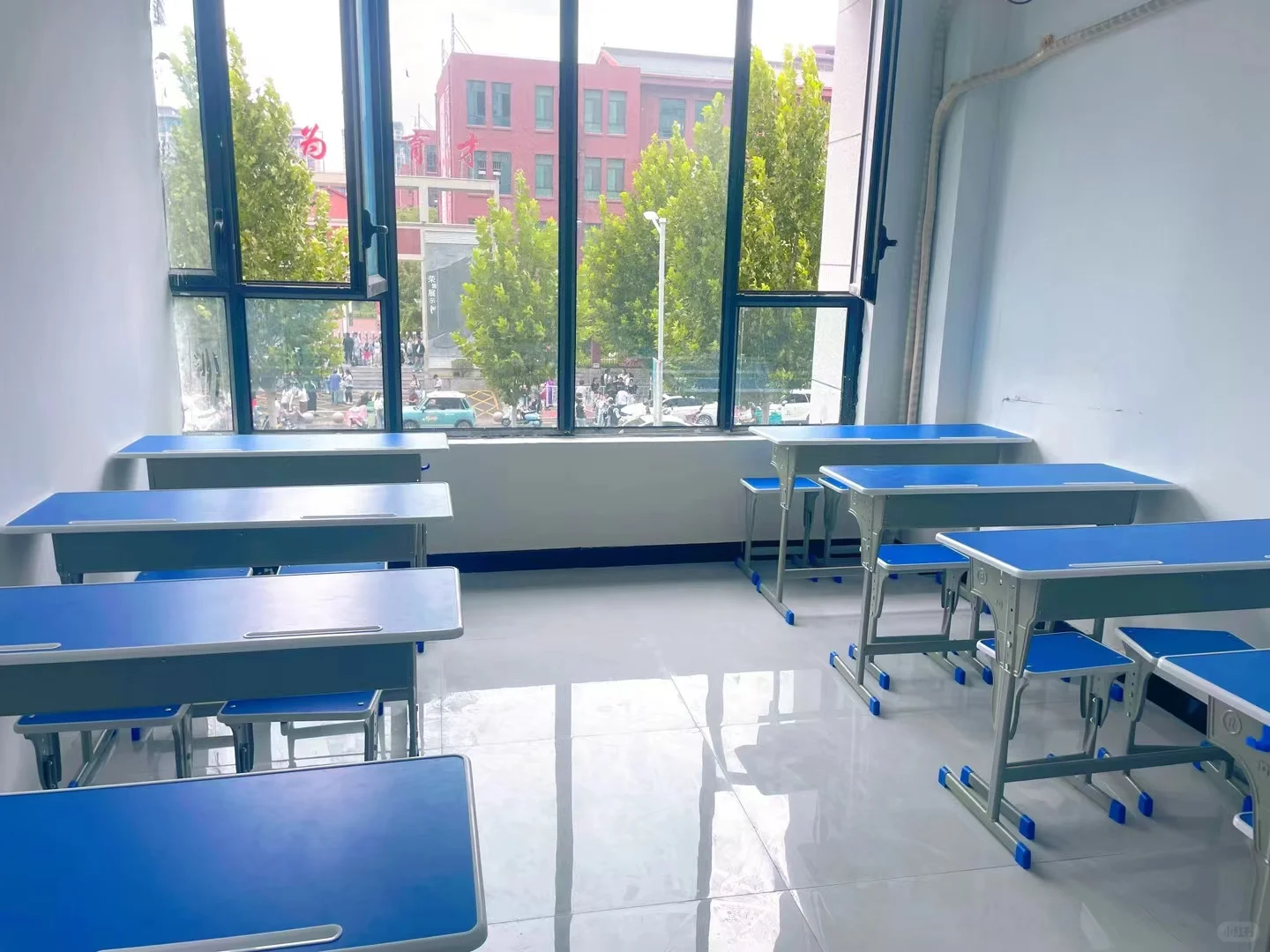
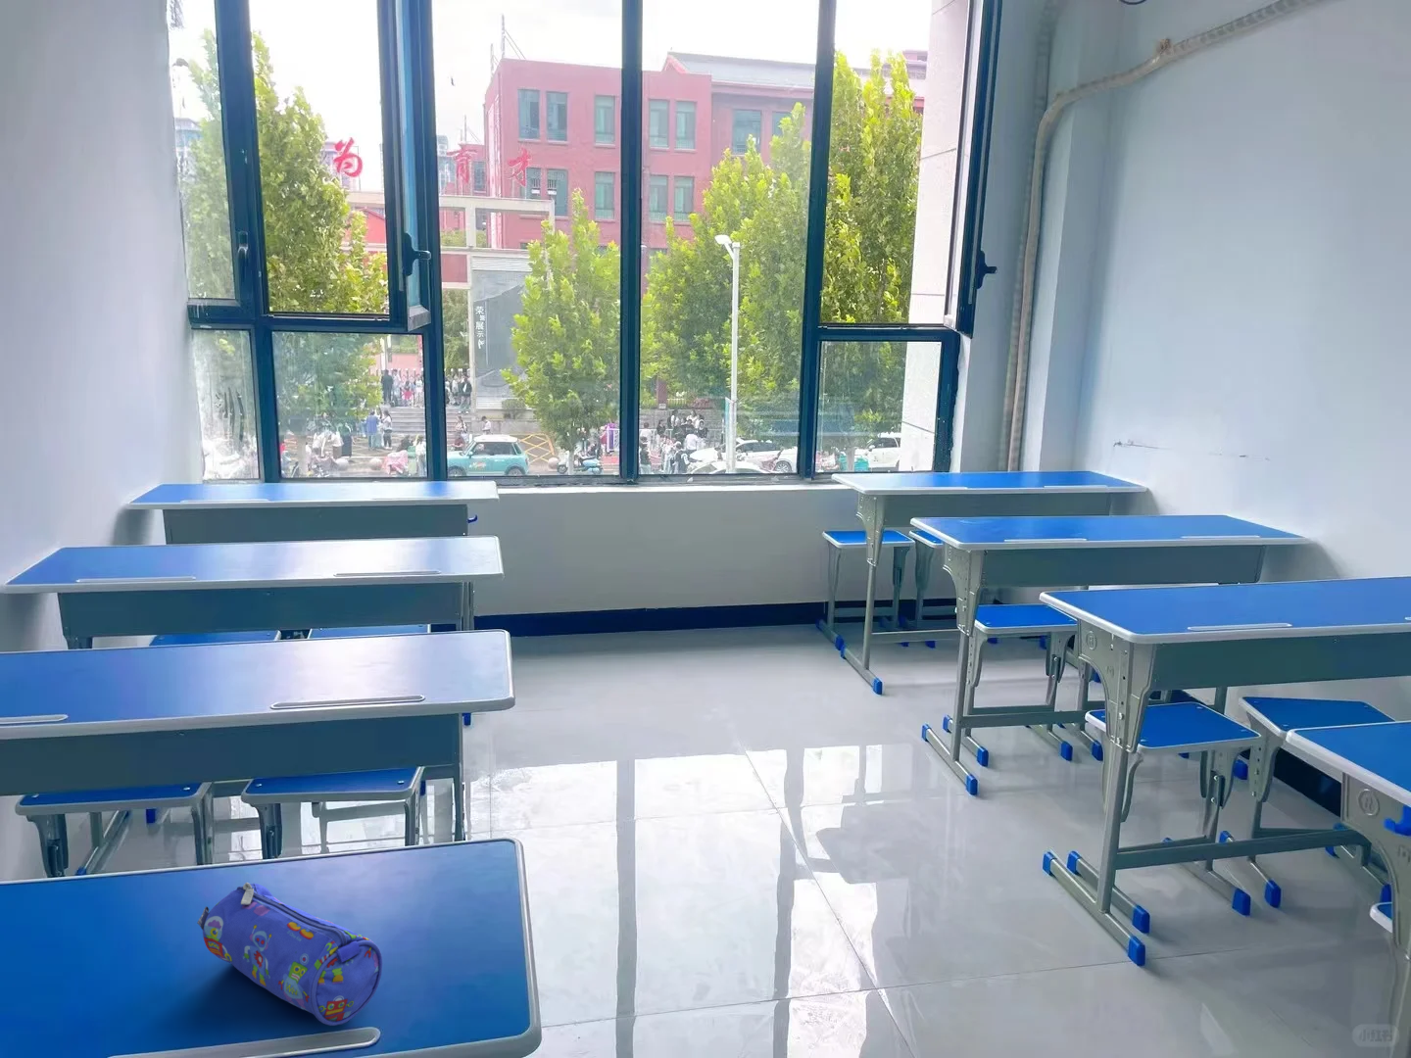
+ pencil case [196,881,383,1027]
